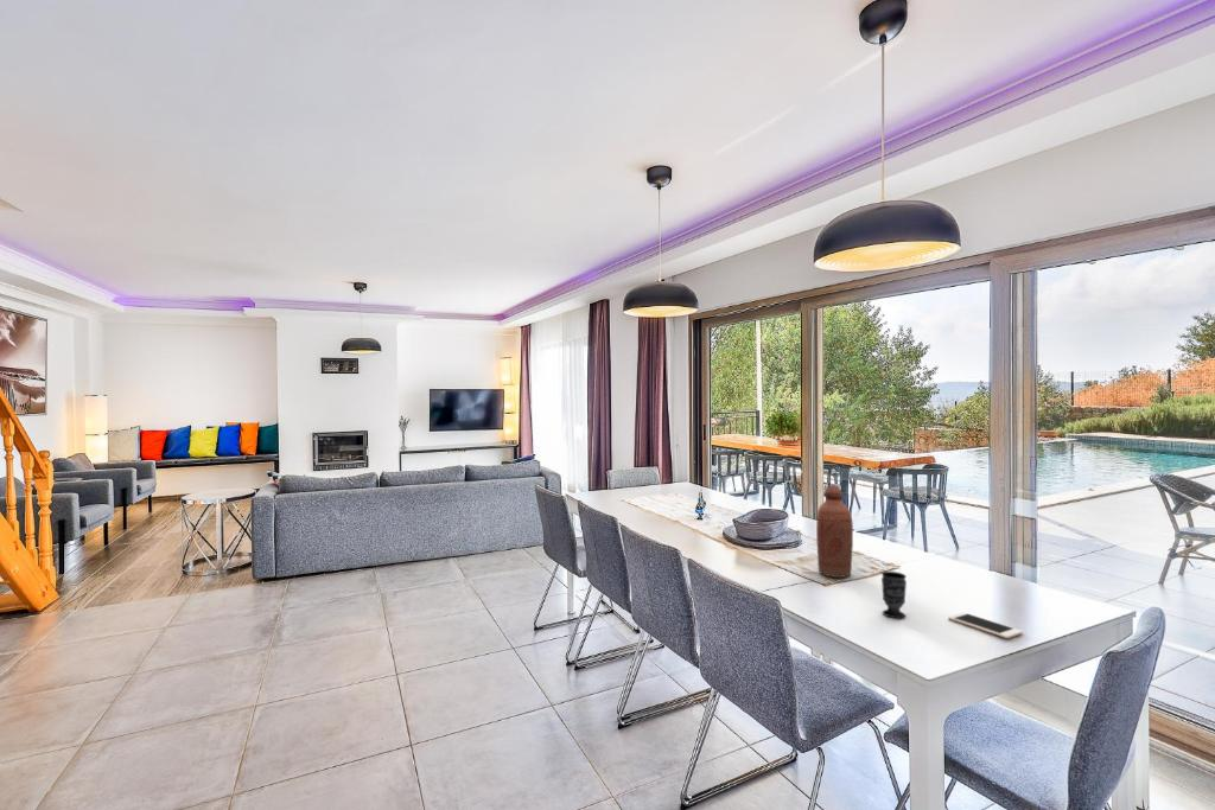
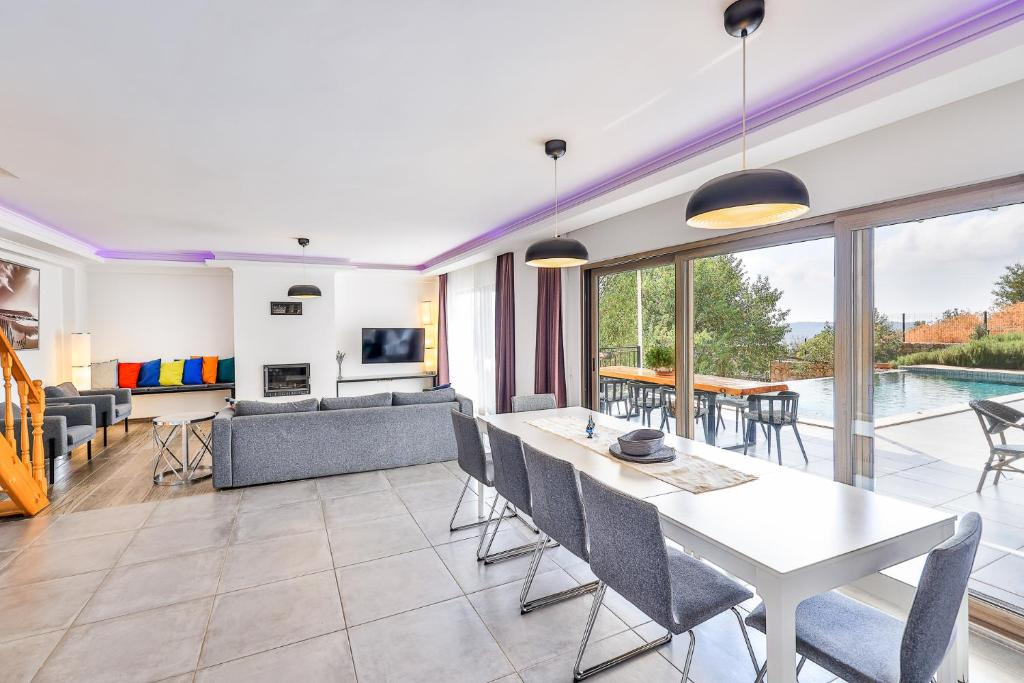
- cell phone [947,611,1024,639]
- cup [880,570,908,619]
- bottle [815,484,854,579]
